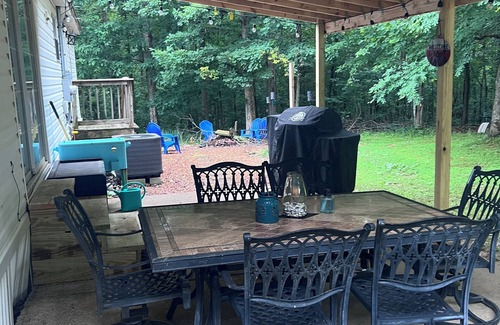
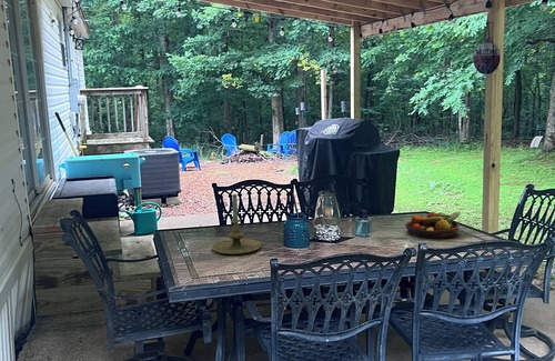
+ candle holder [211,193,262,255]
+ fruit bowl [404,211,462,240]
